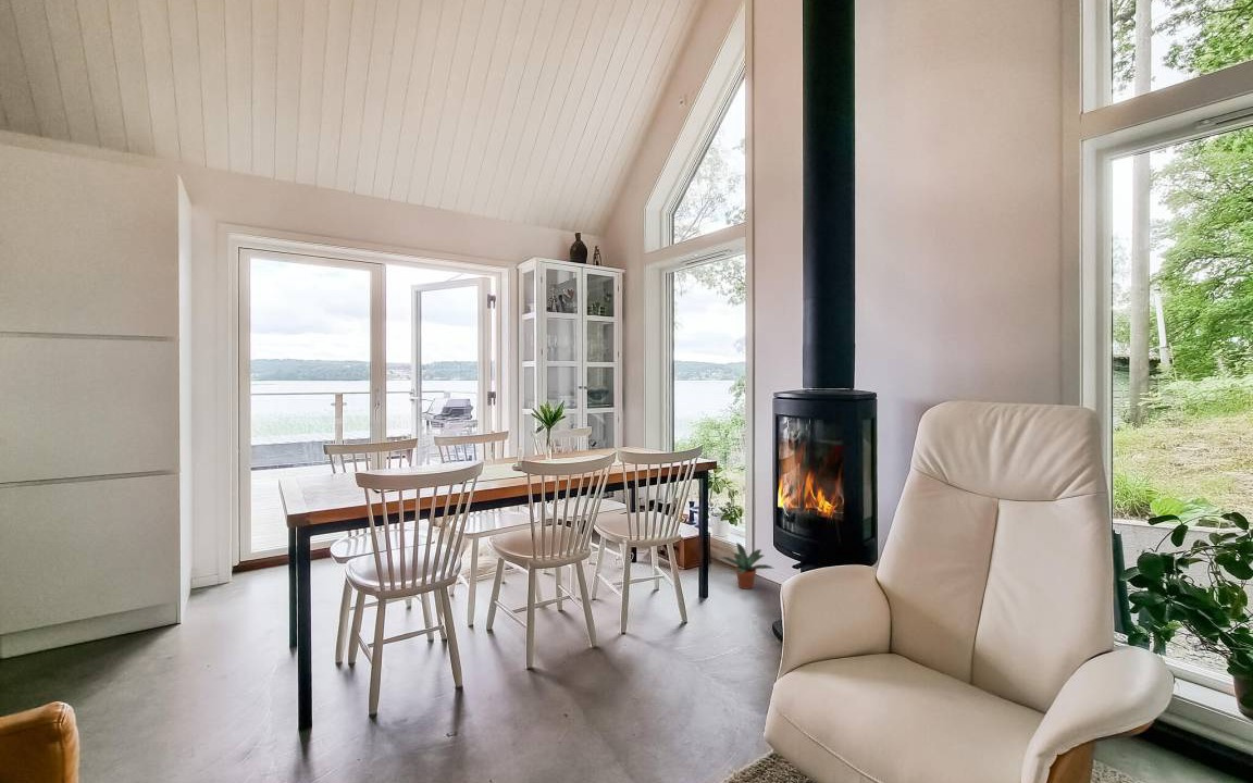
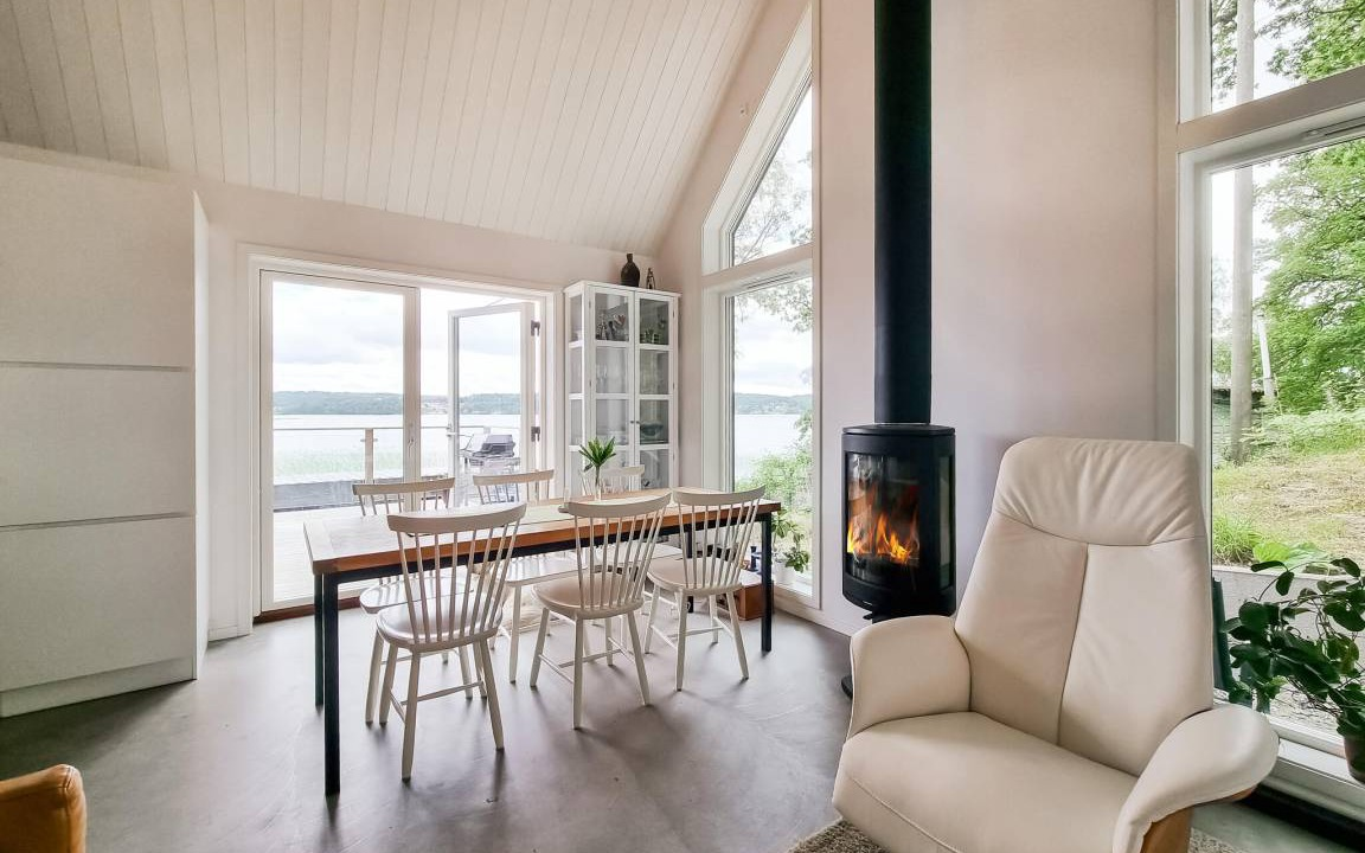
- potted plant [721,542,774,591]
